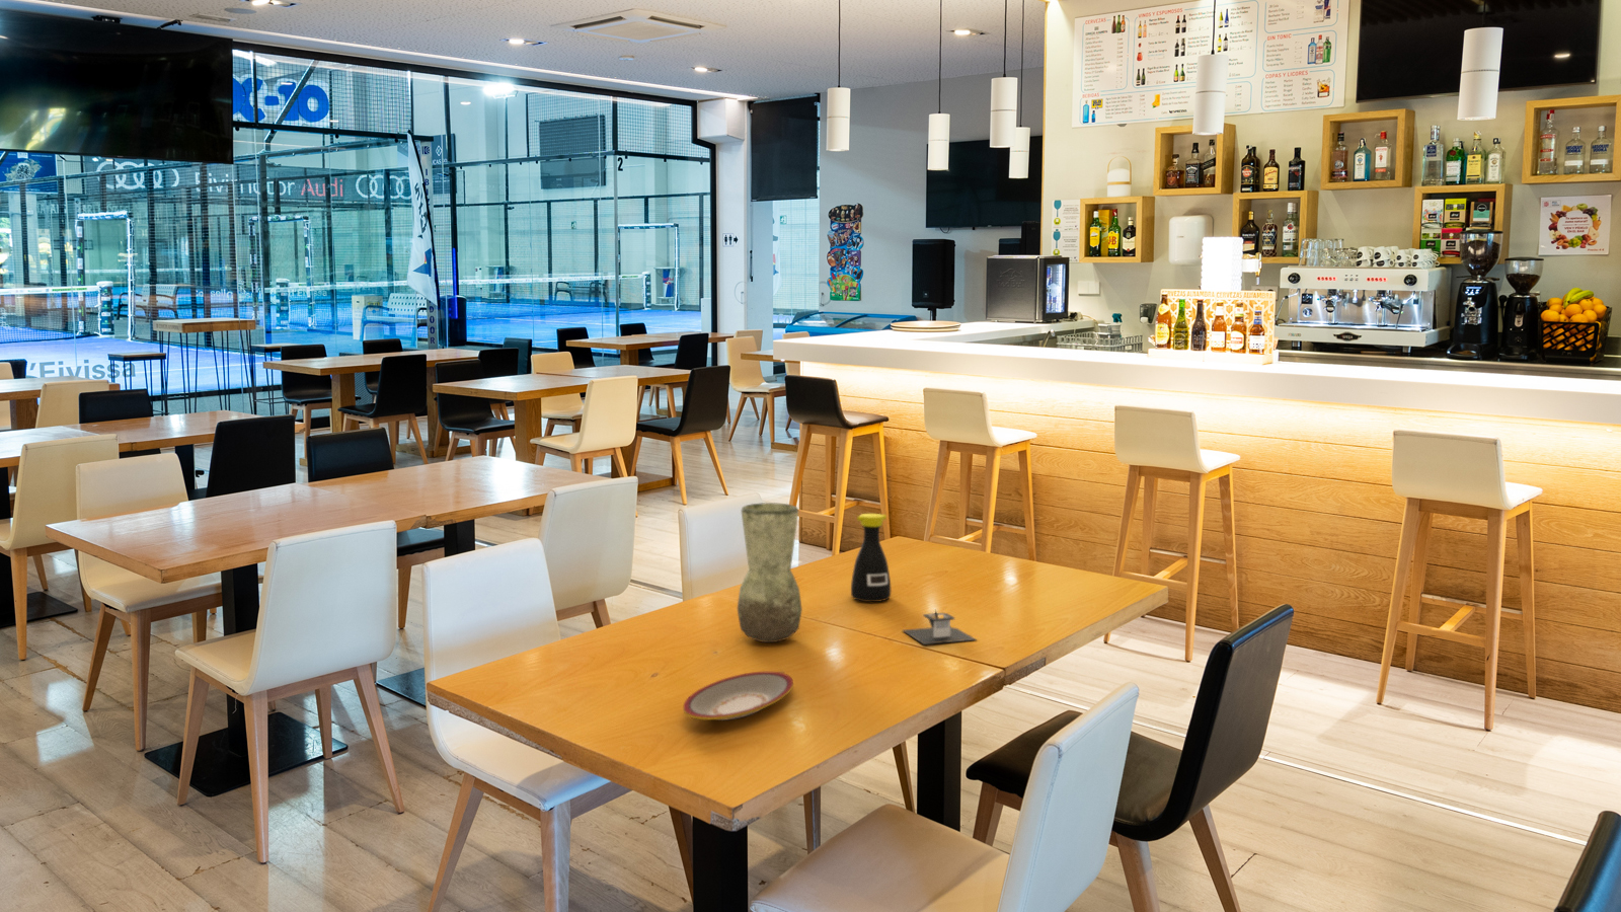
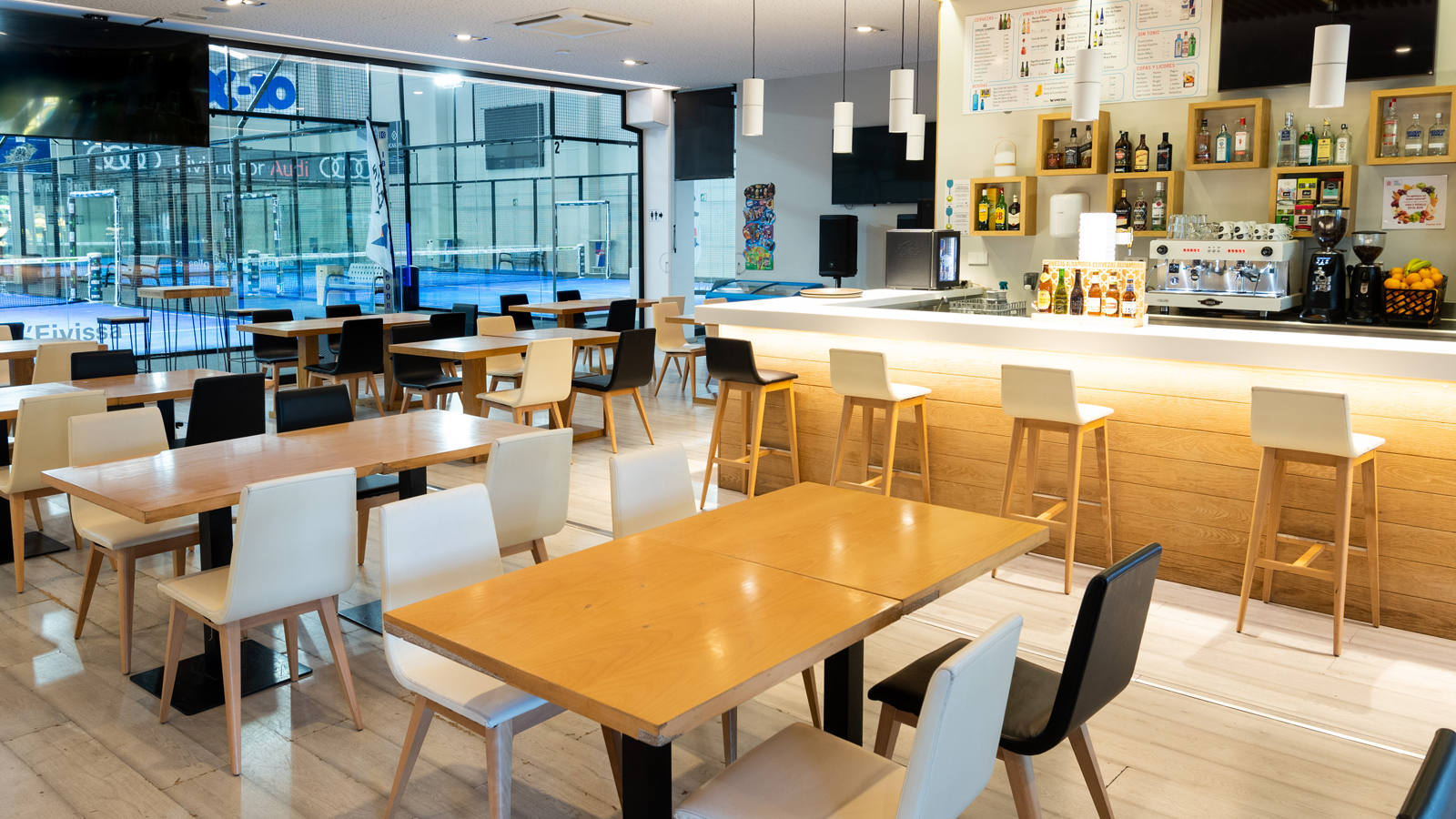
- vase [737,501,804,644]
- plate [681,670,794,722]
- architectural model [902,609,976,646]
- bottle [849,512,892,602]
